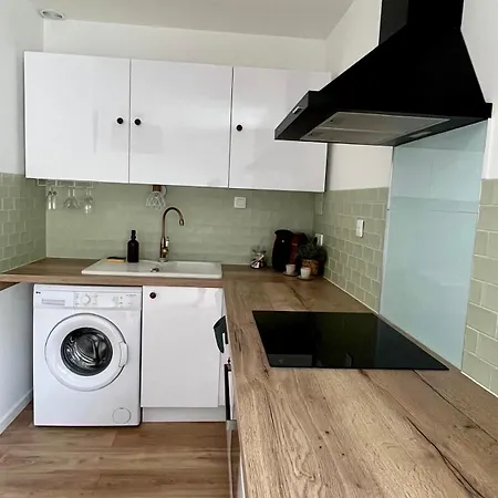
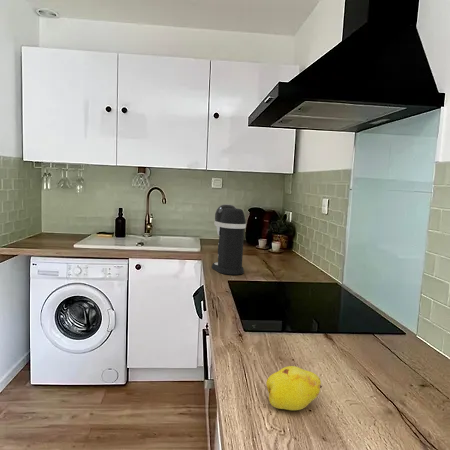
+ coffee maker [211,203,247,276]
+ fruit [265,365,323,411]
